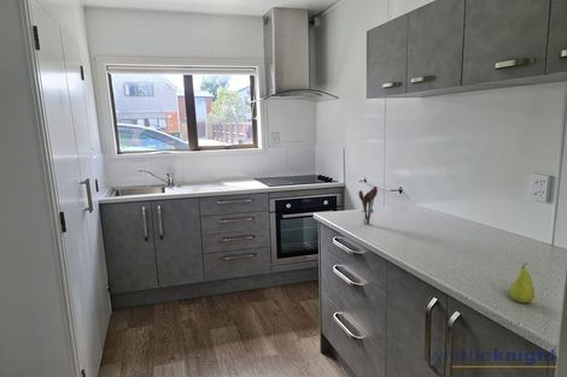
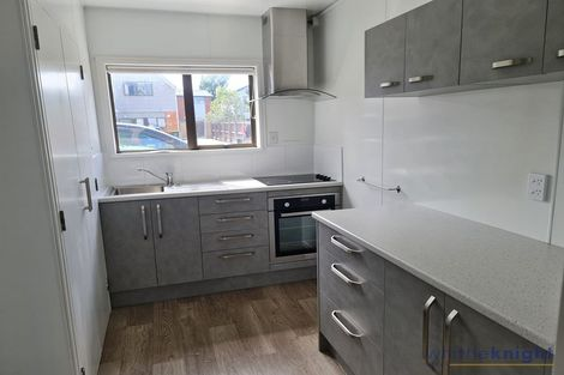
- utensil holder [357,185,379,225]
- fruit [509,261,536,304]
